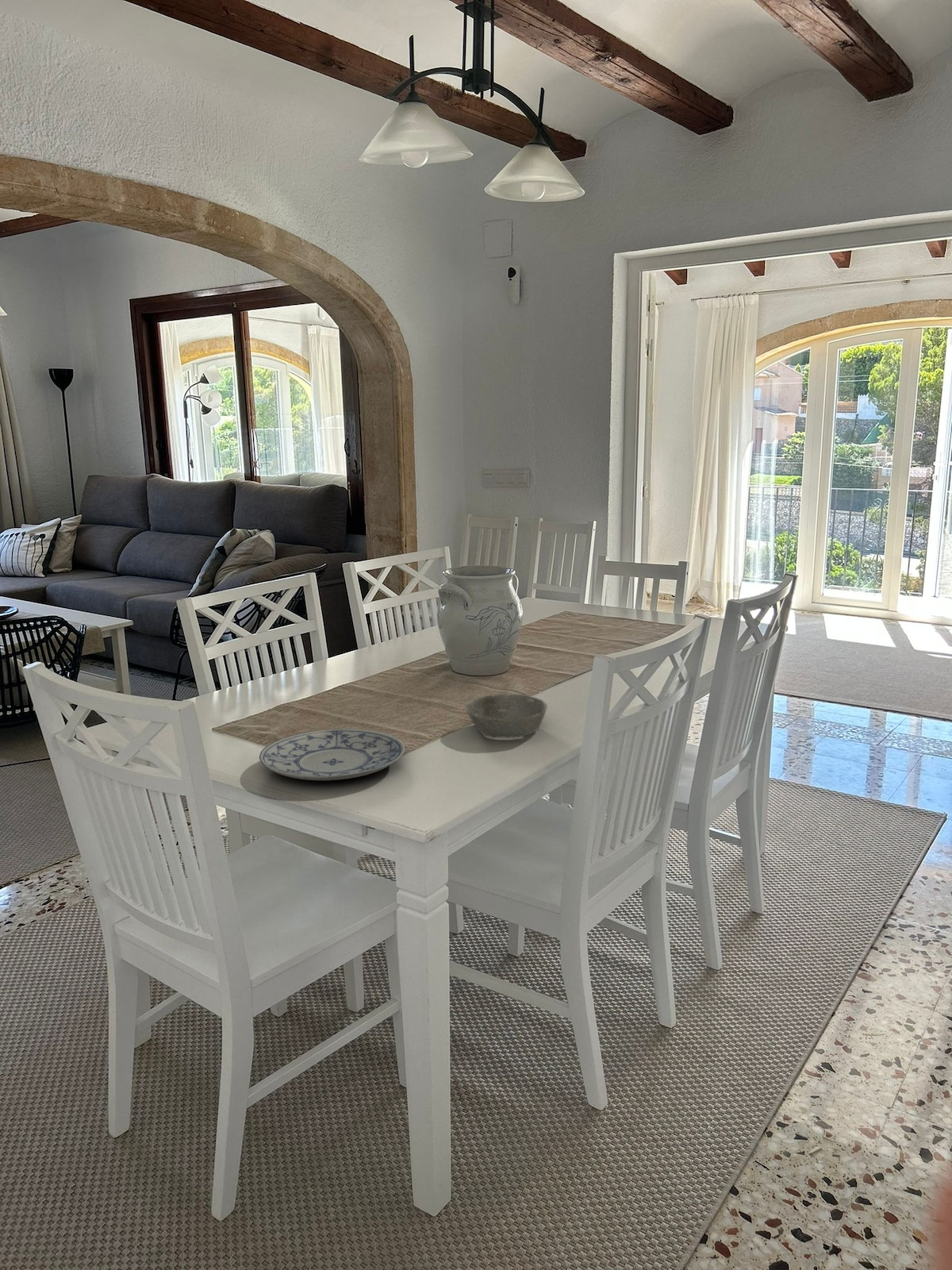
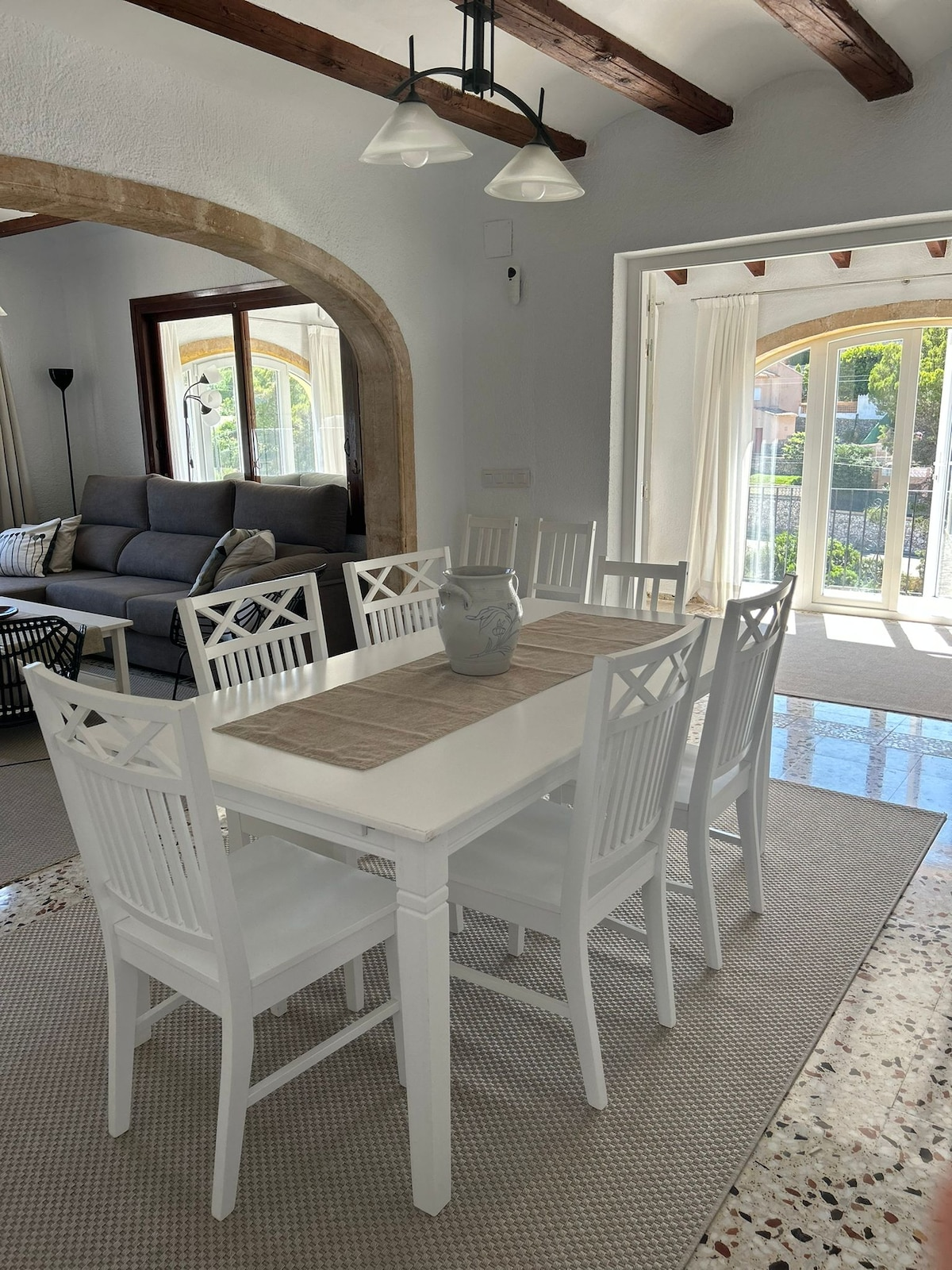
- bowl [464,693,548,739]
- plate [259,728,405,781]
